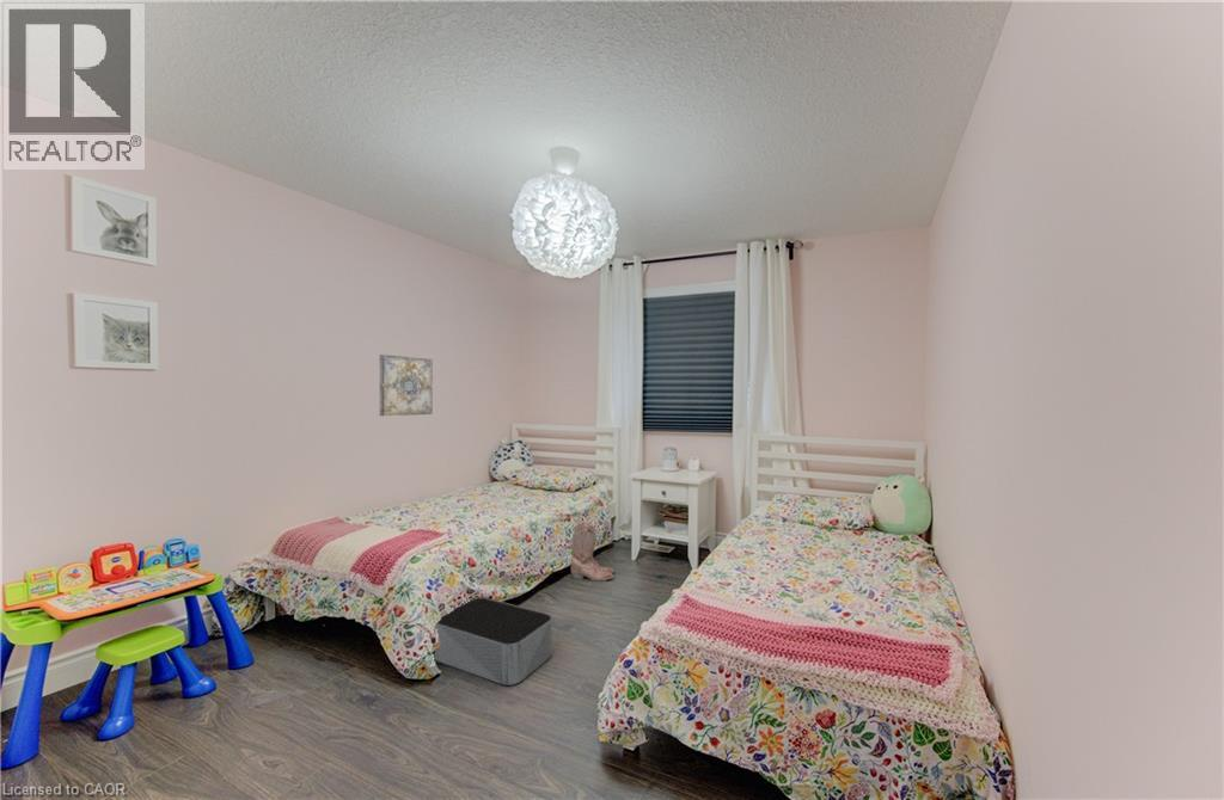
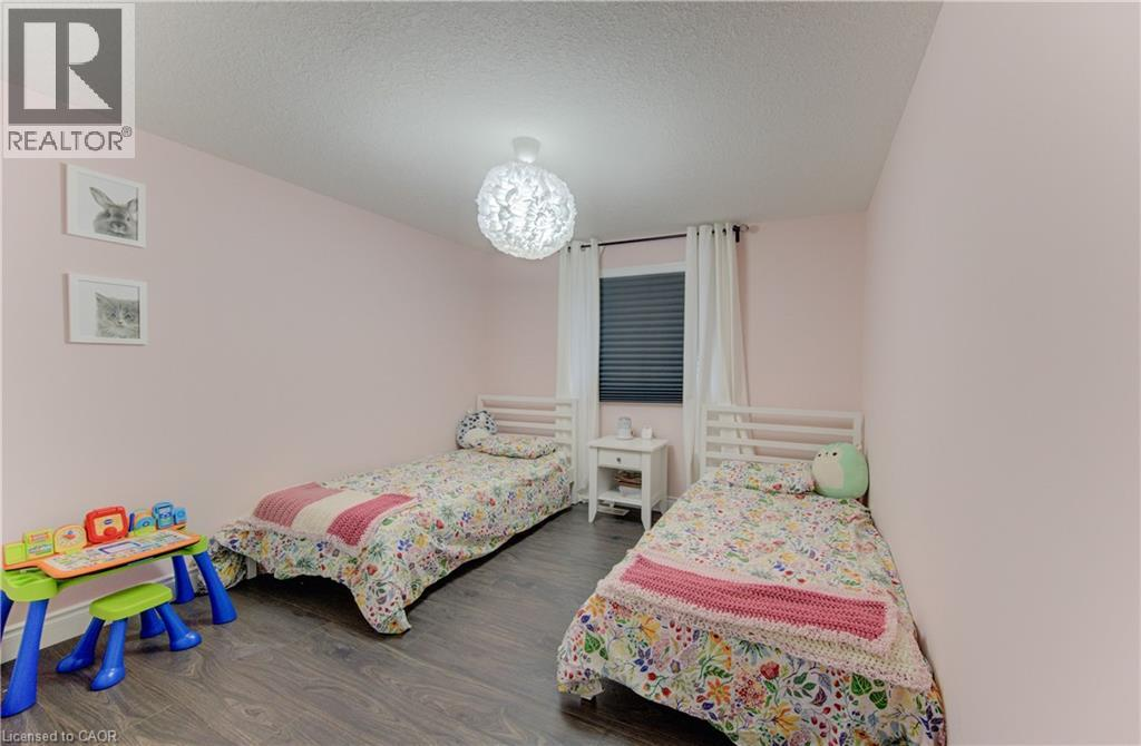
- wall art [379,353,434,417]
- boots [570,521,616,583]
- storage bin [433,597,553,687]
